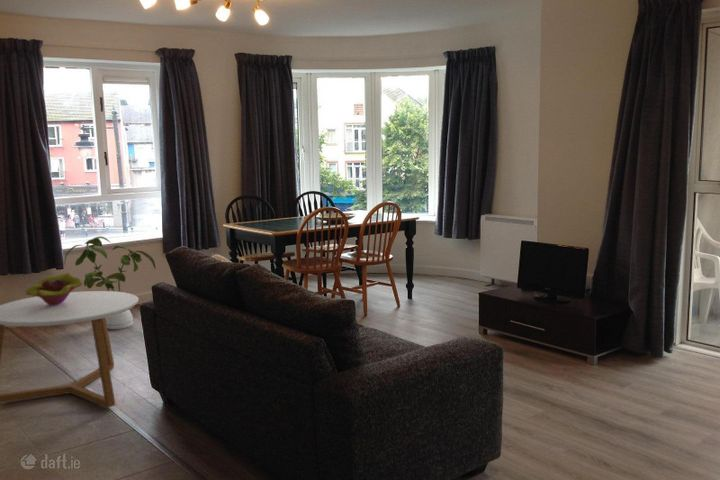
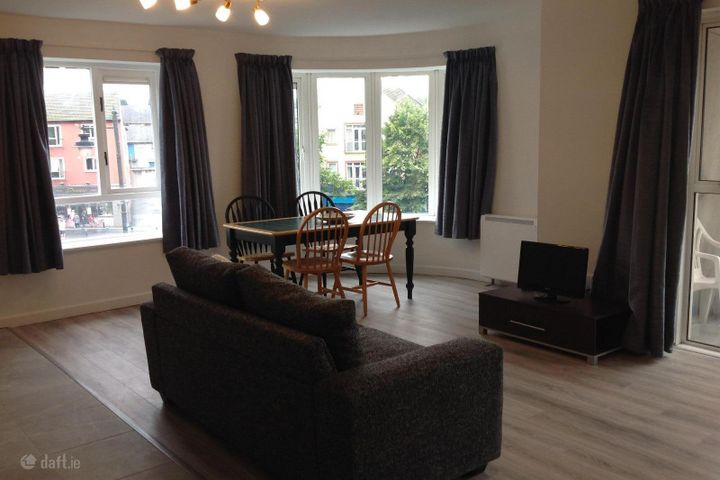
- decorative bowl [25,272,83,305]
- coffee table [0,290,140,409]
- house plant [63,235,157,330]
